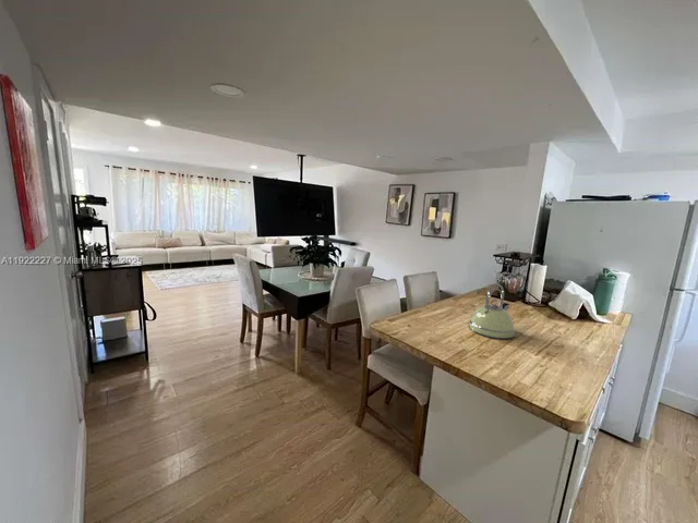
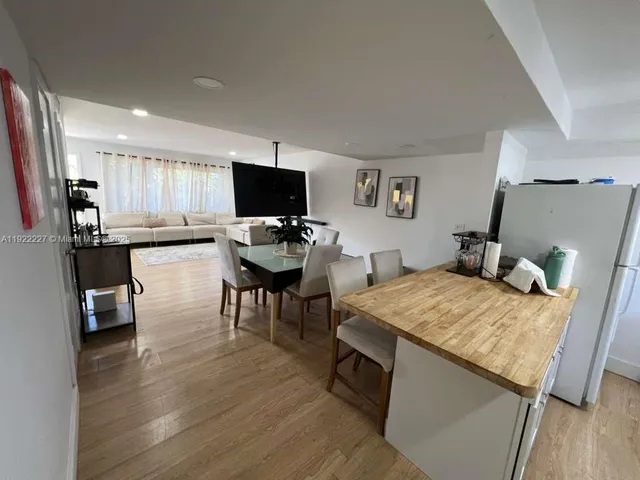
- kettle [468,282,516,340]
